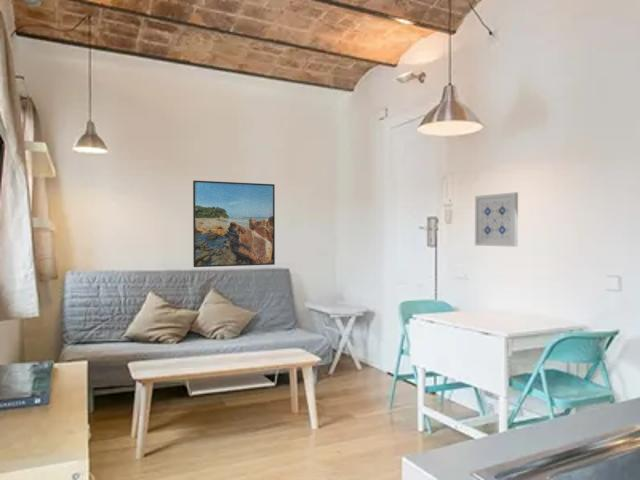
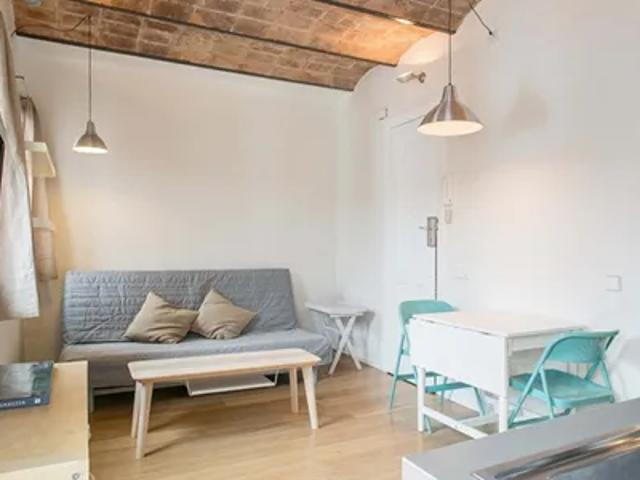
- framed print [192,179,276,268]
- wall art [474,191,519,248]
